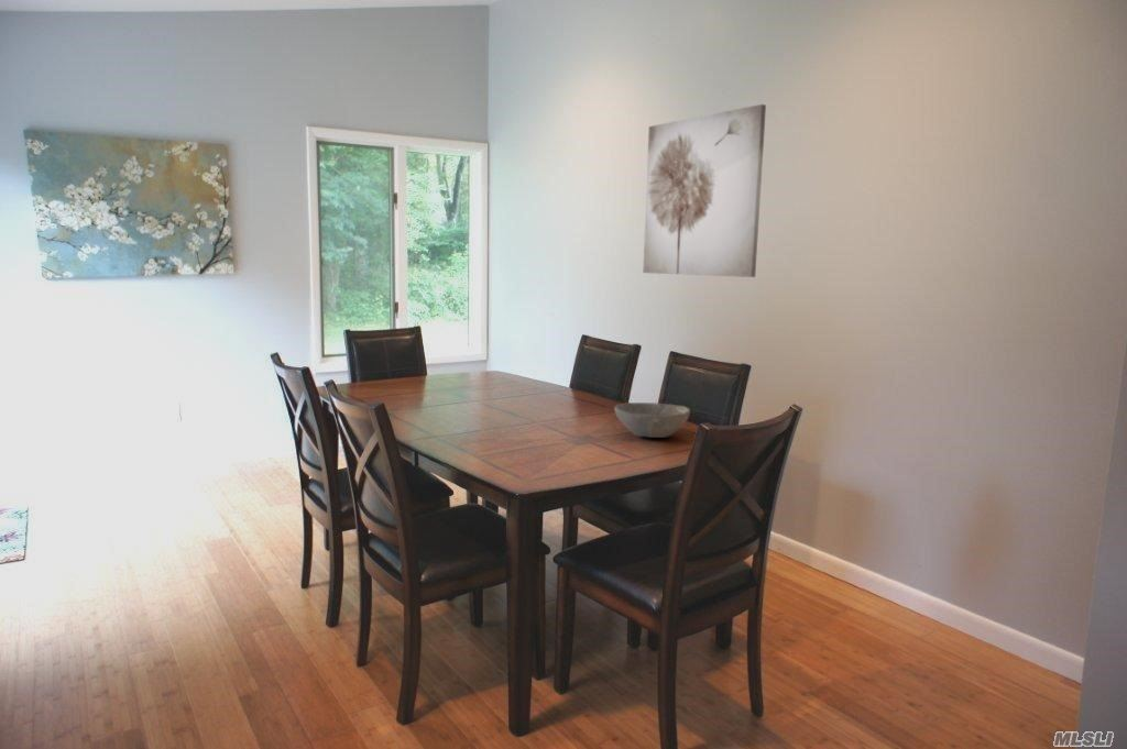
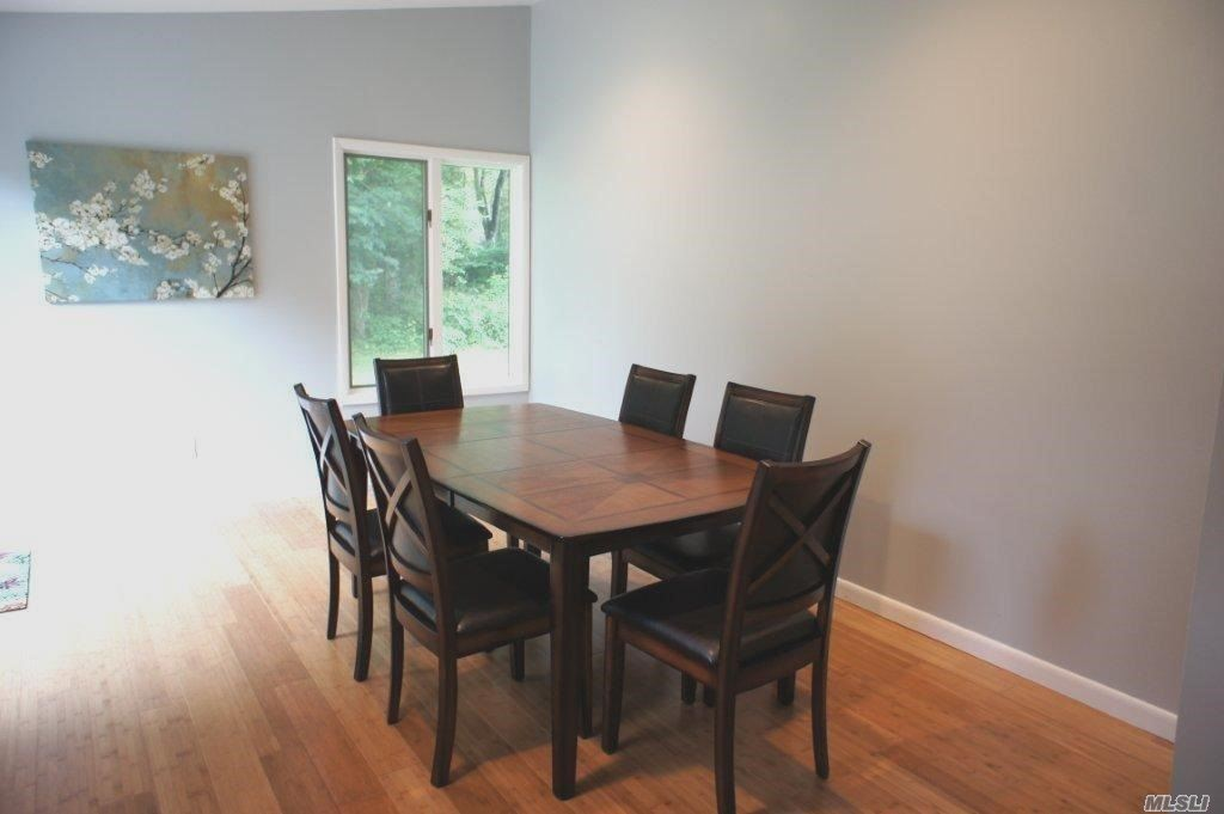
- bowl [613,401,691,439]
- wall art [642,103,767,278]
